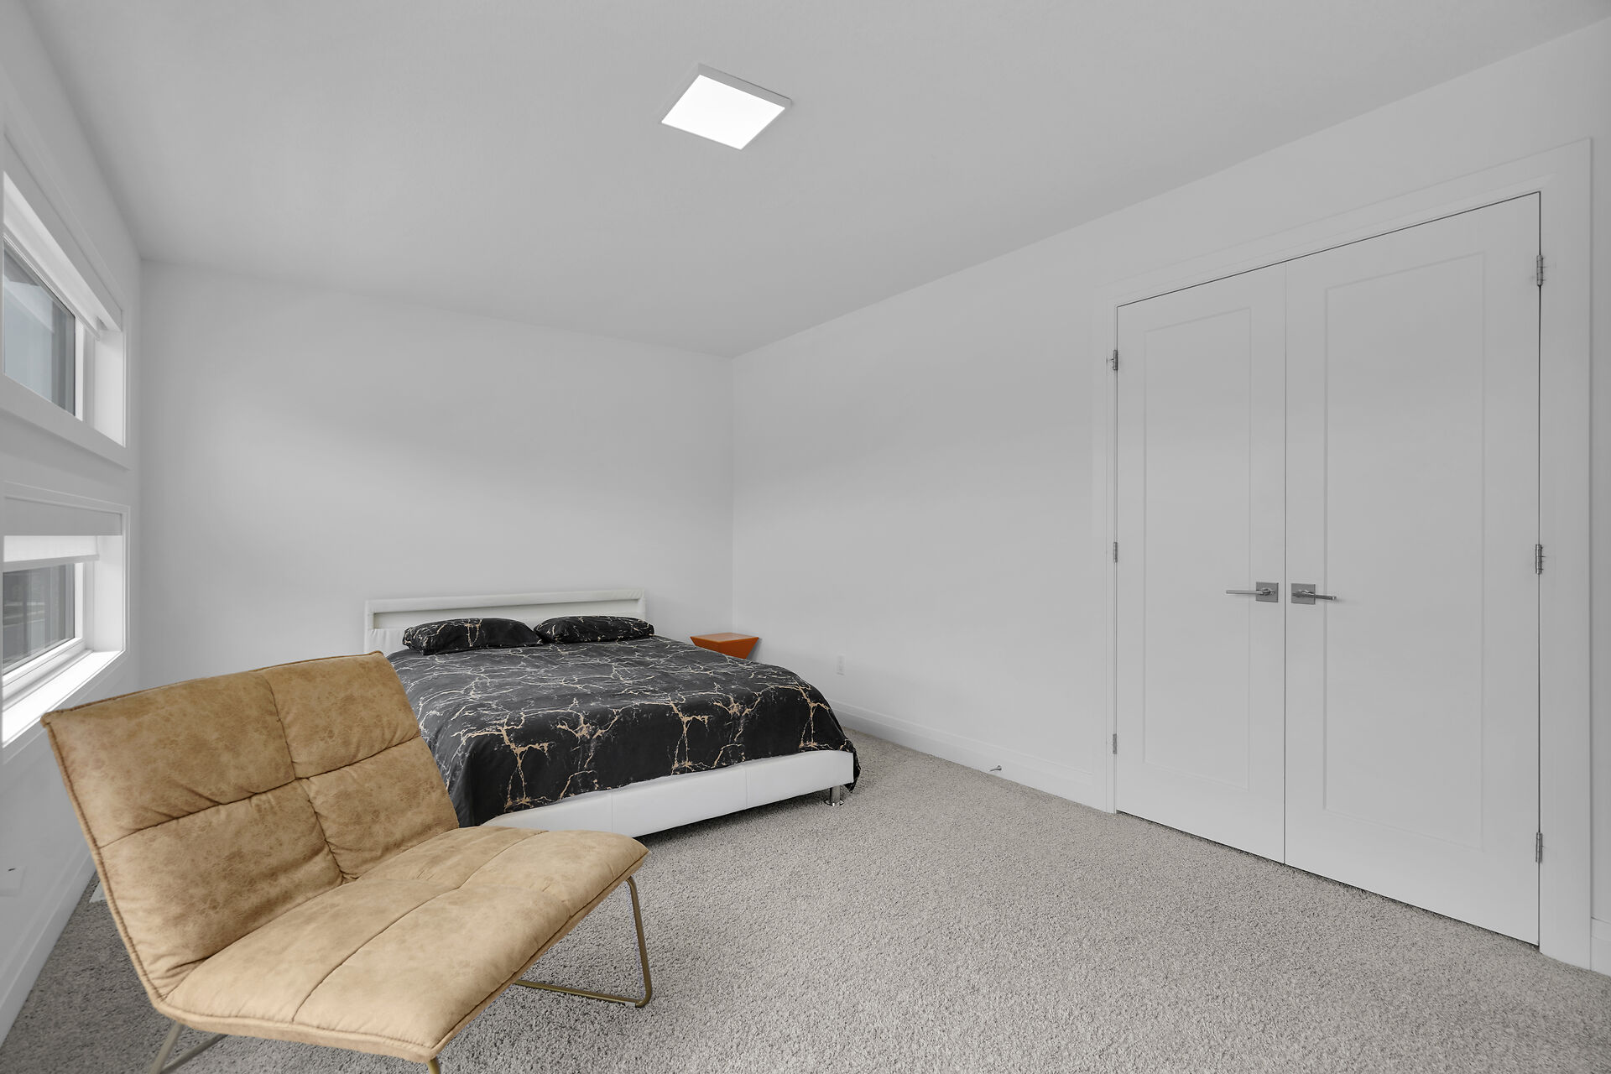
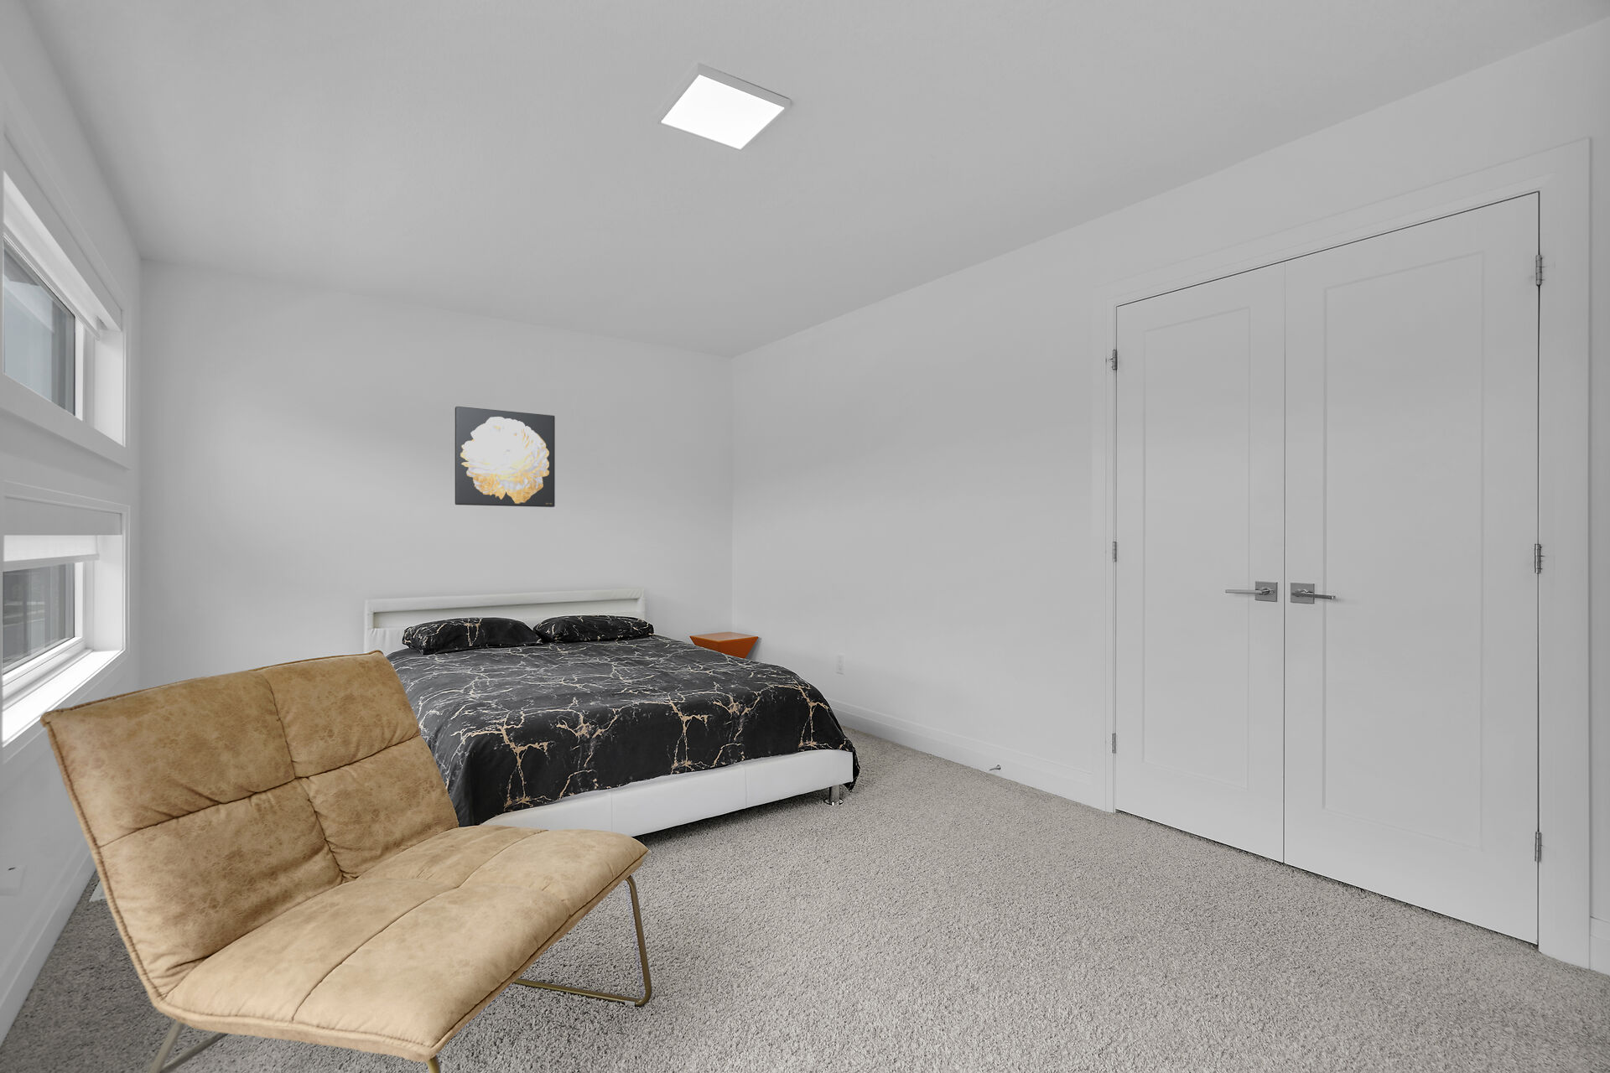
+ wall art [454,406,556,508]
